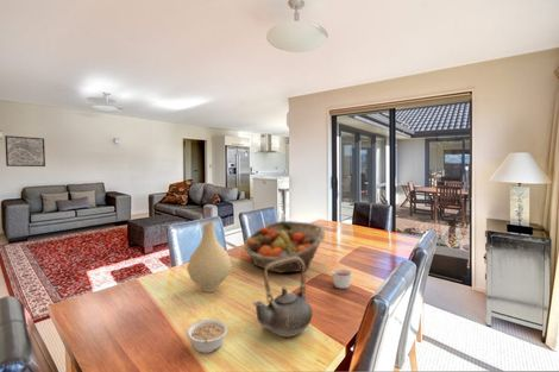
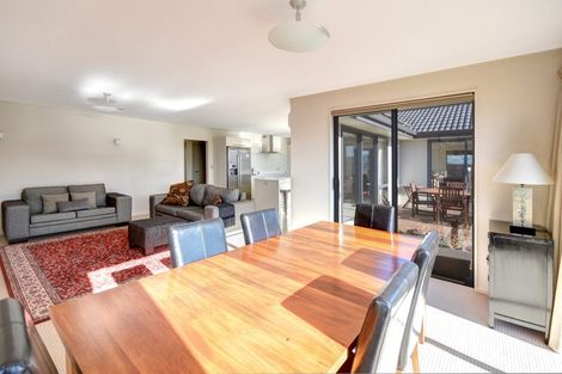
- teapot [252,257,313,339]
- vase [186,221,232,294]
- fruit basket [243,220,326,273]
- wall art [4,134,46,168]
- legume [186,319,230,354]
- candle [331,269,353,290]
